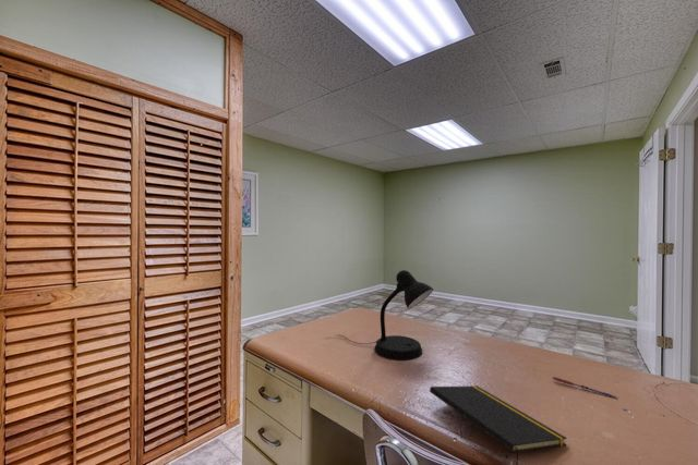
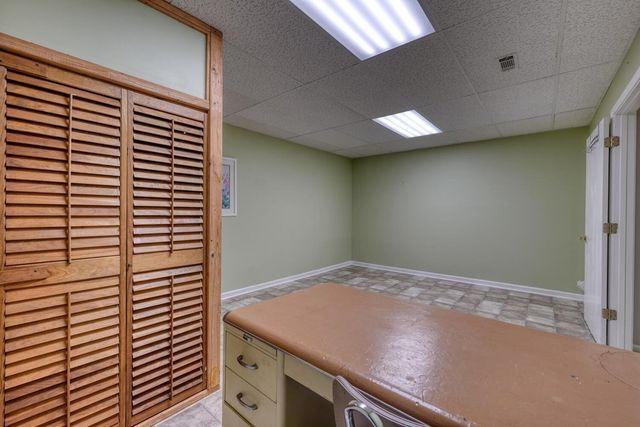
- pen [552,376,617,399]
- desk lamp [338,269,434,362]
- notepad [429,384,568,465]
